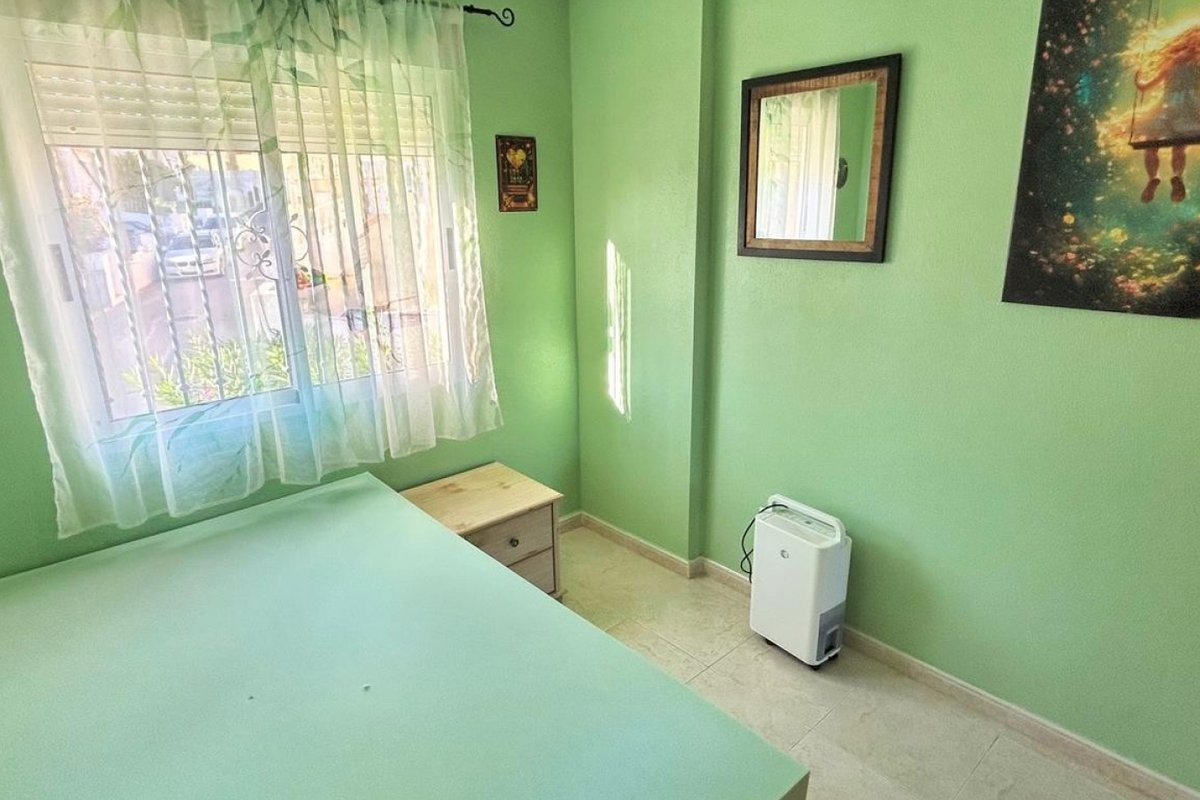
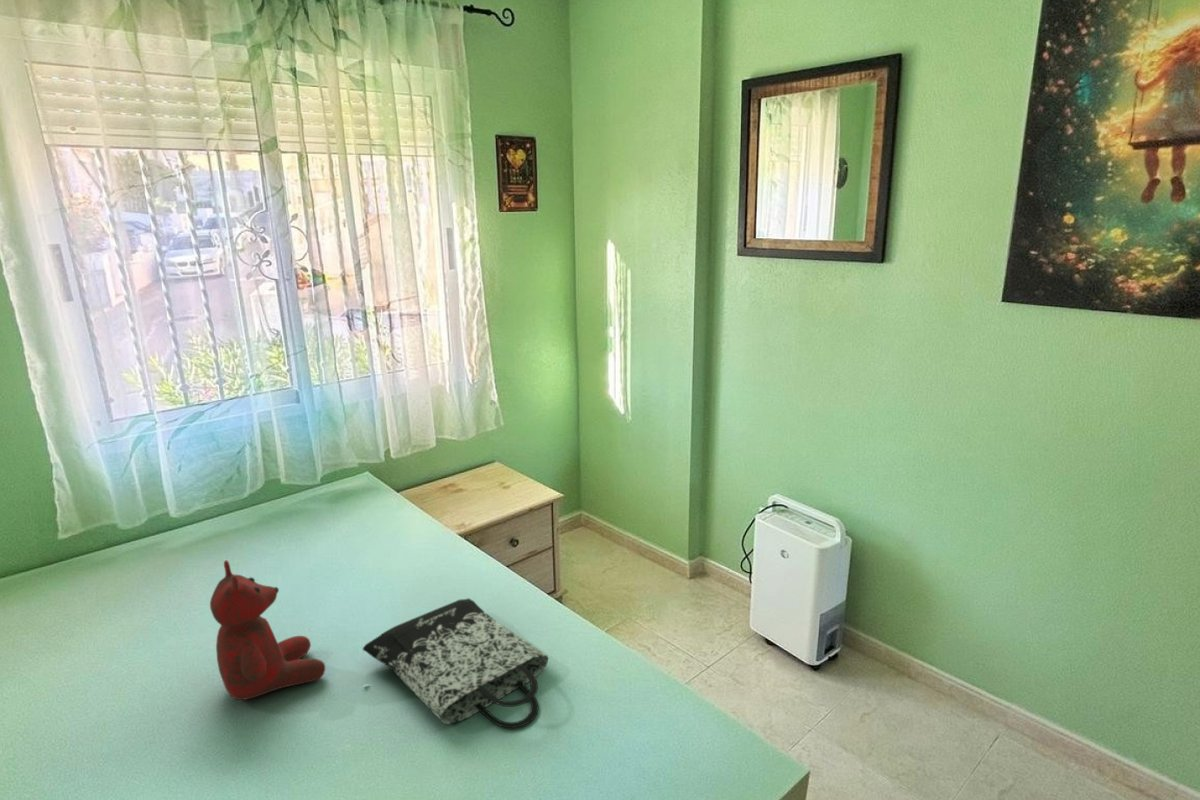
+ teddy bear [209,559,326,701]
+ tote bag [362,597,549,729]
